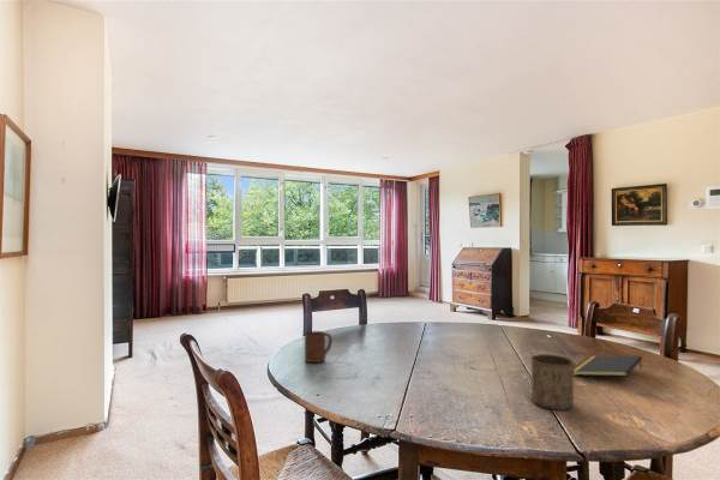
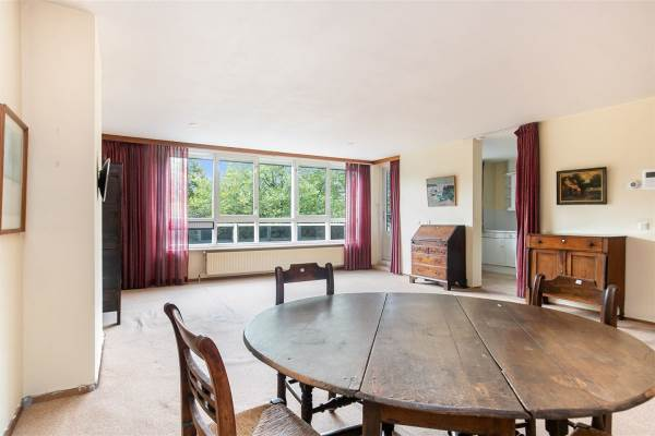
- cup [304,330,334,364]
- cup [529,353,576,412]
- notepad [574,354,643,377]
